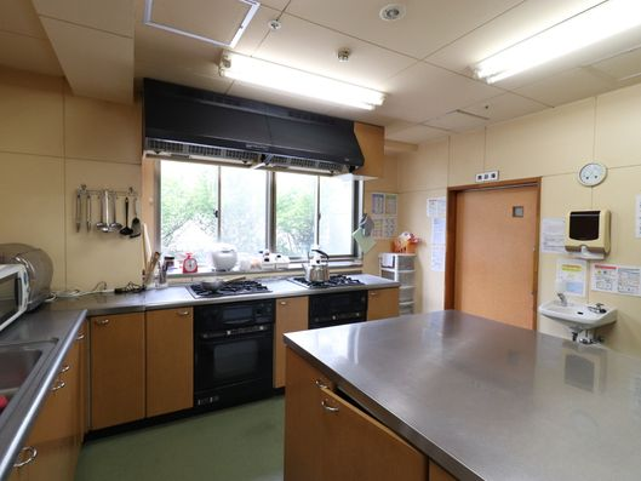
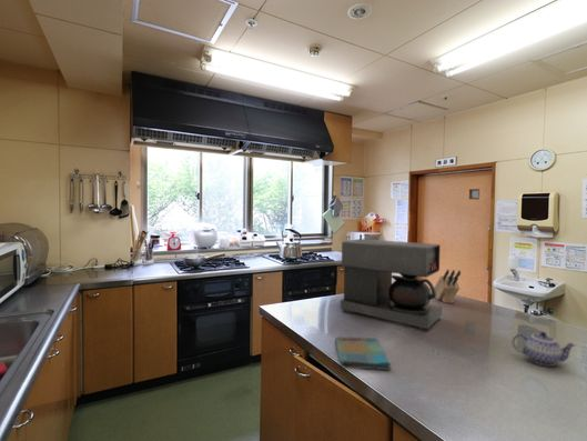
+ coffee maker [340,238,444,331]
+ knife block [431,269,462,304]
+ teapot [510,331,576,368]
+ dish towel [334,335,392,371]
